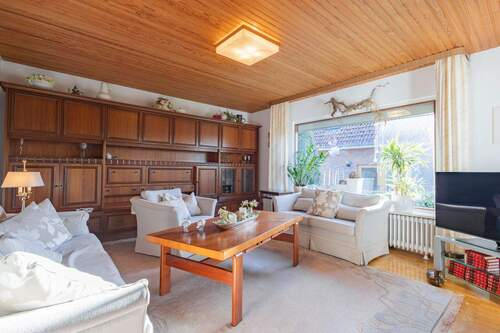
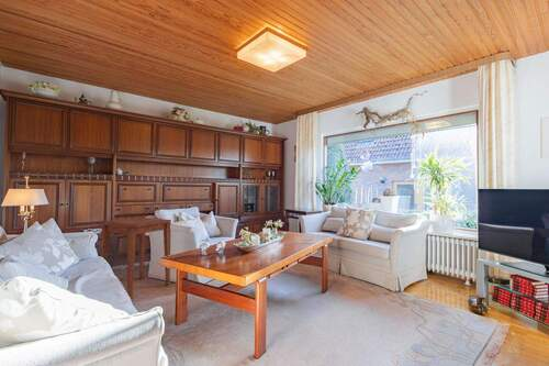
+ side table [100,217,172,300]
